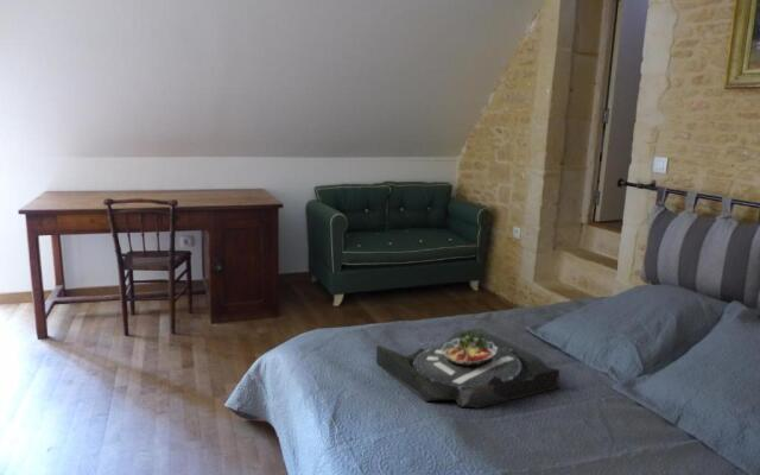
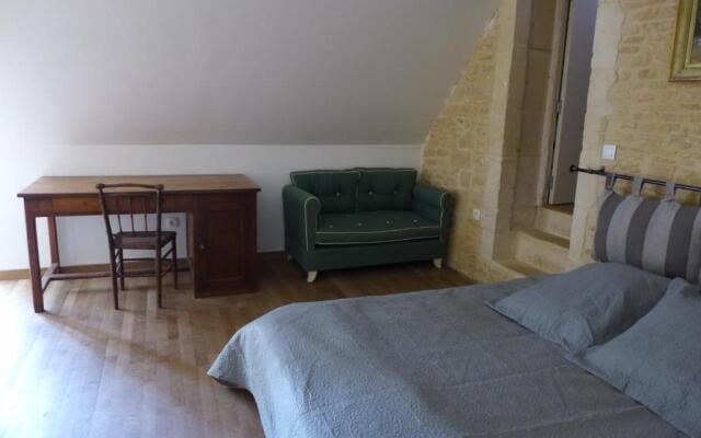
- serving tray [375,328,560,410]
